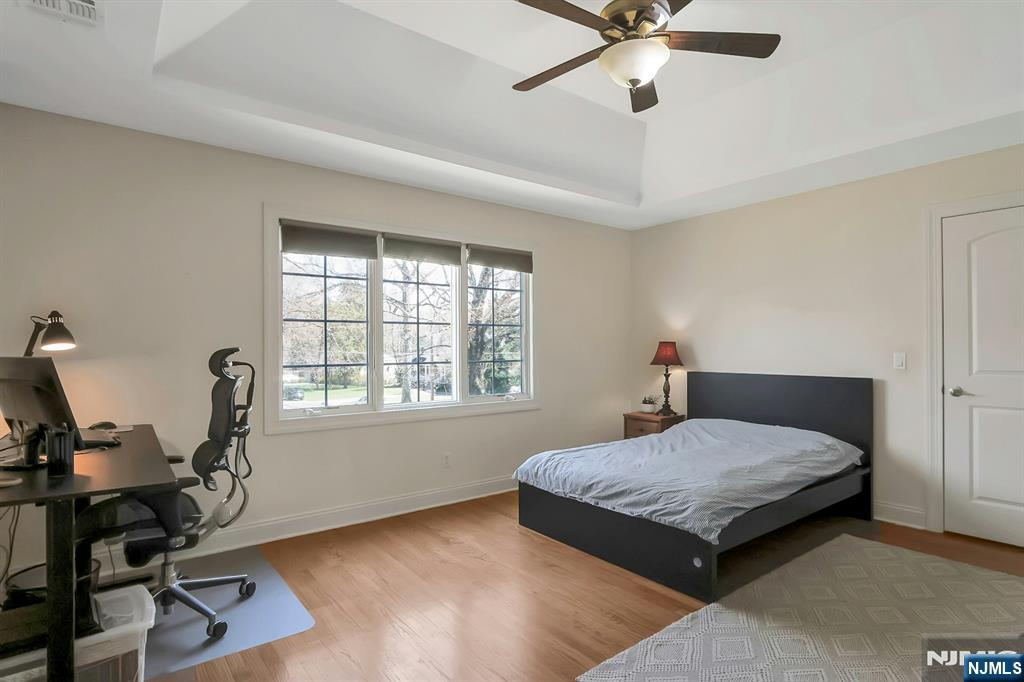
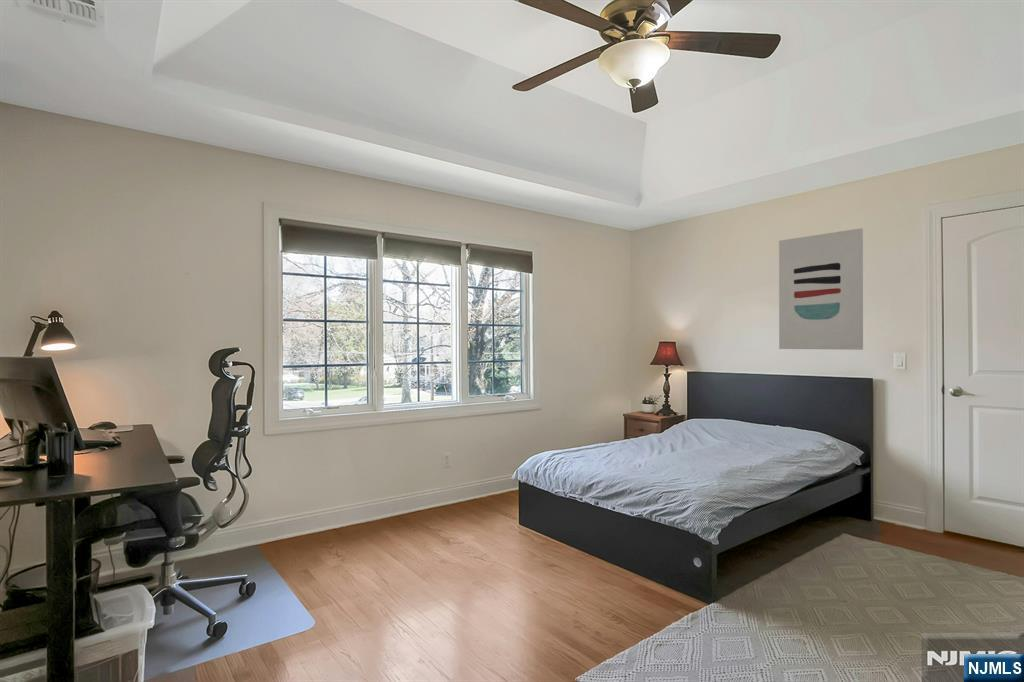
+ wall art [778,227,864,351]
